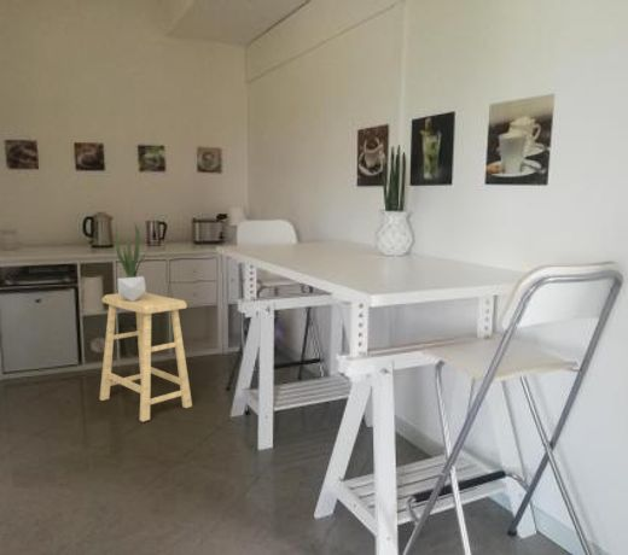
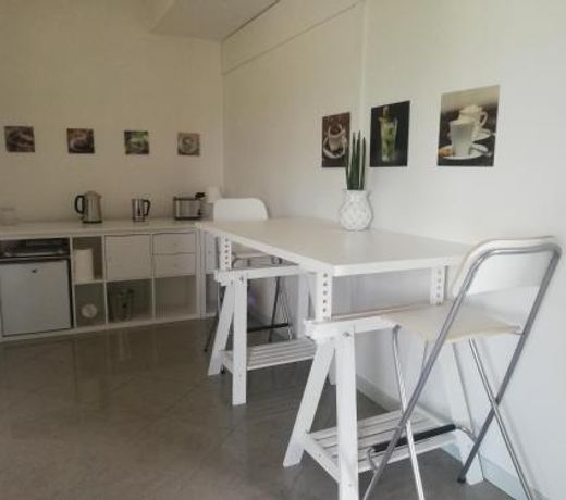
- potted plant [112,222,149,302]
- stool [99,291,193,423]
